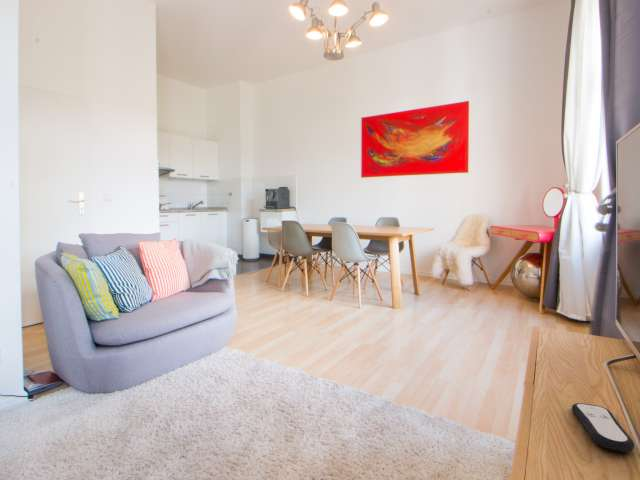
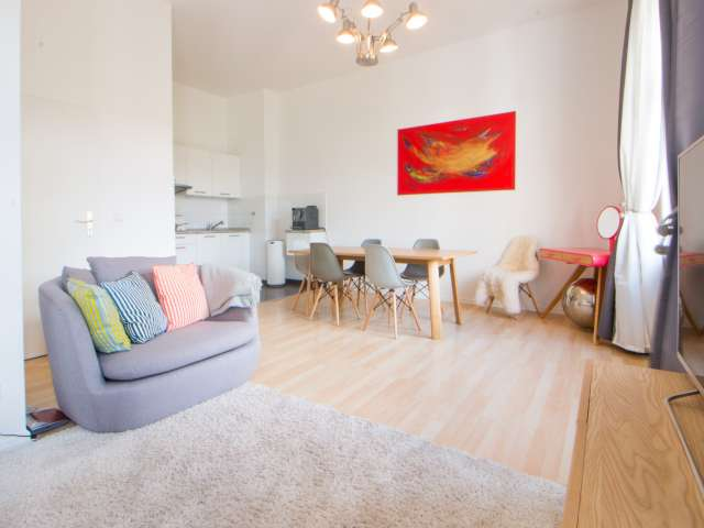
- remote control [571,402,635,453]
